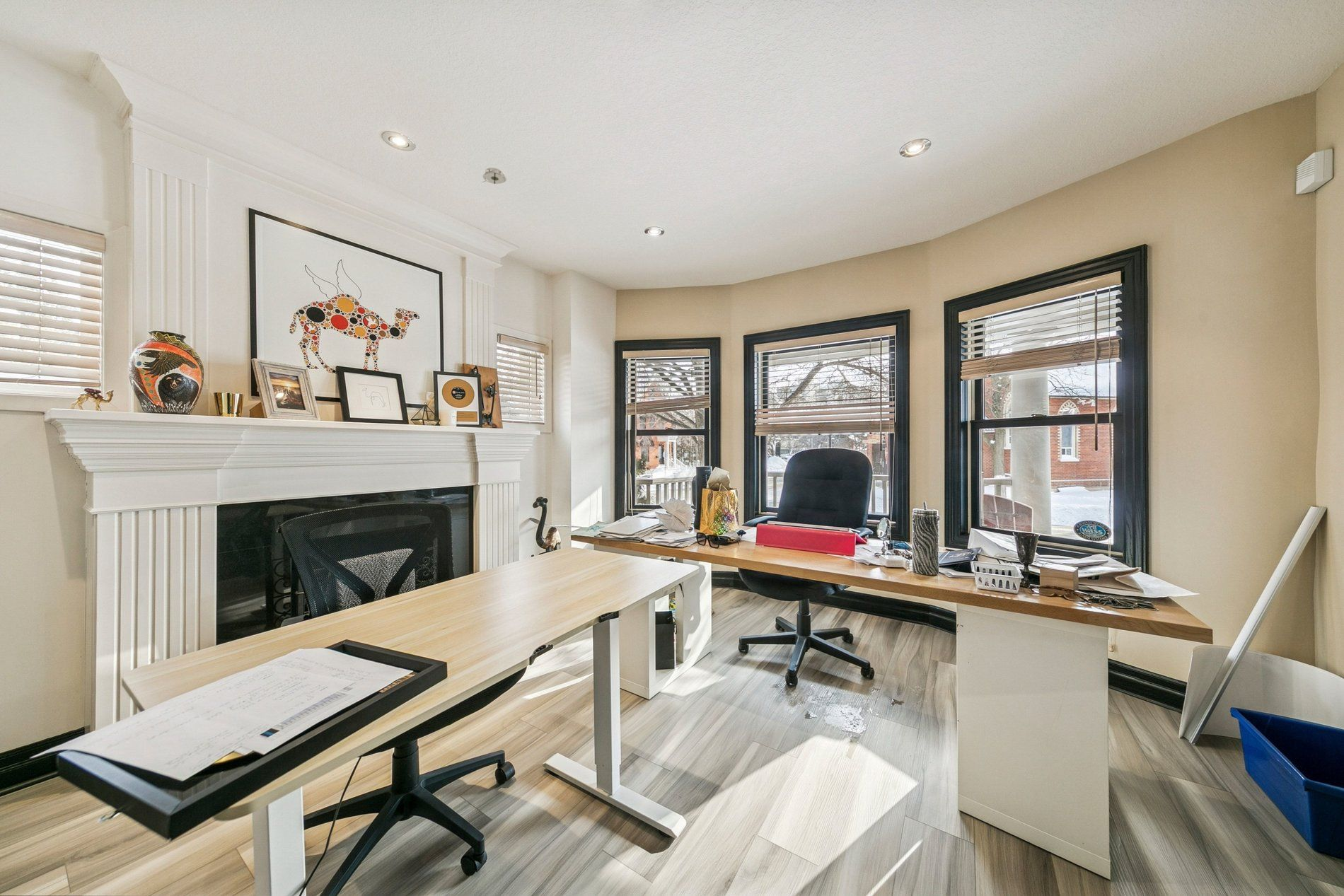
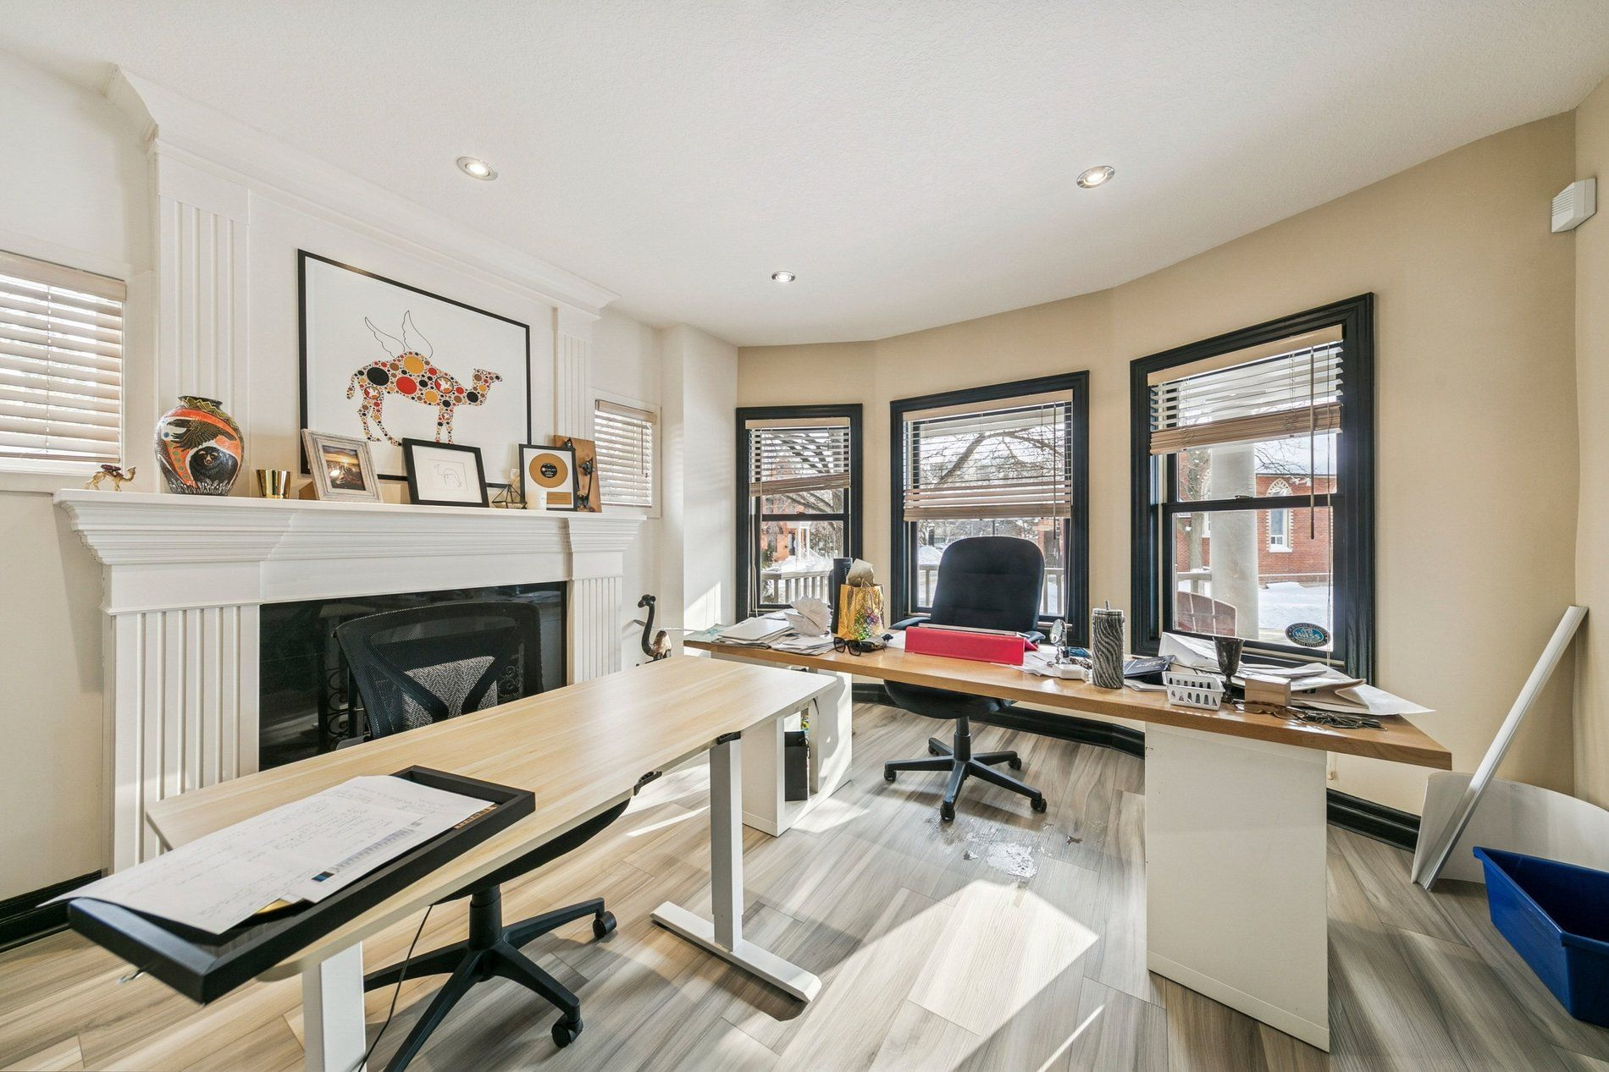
- smoke detector [482,167,507,185]
